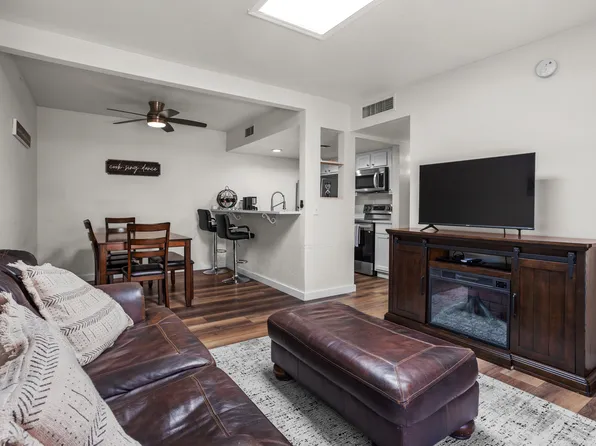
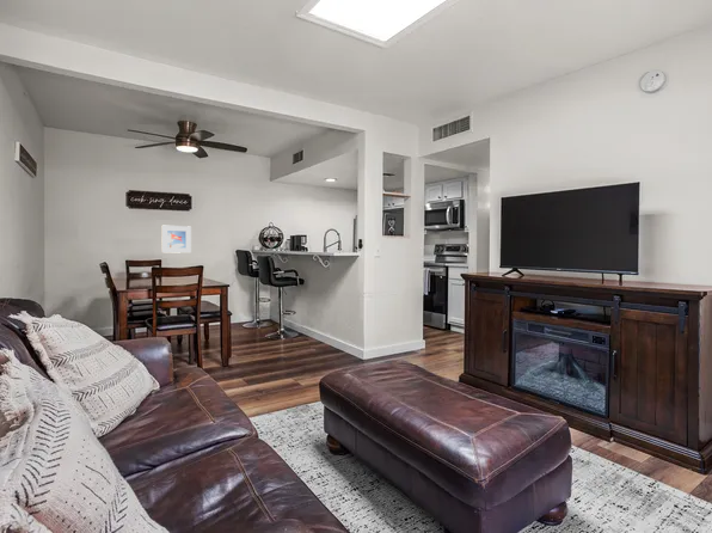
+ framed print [161,225,192,255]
